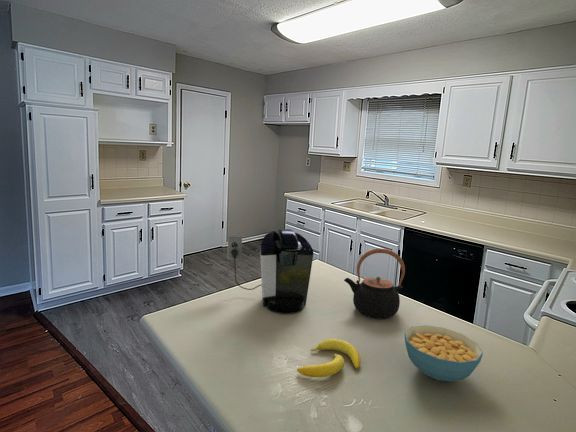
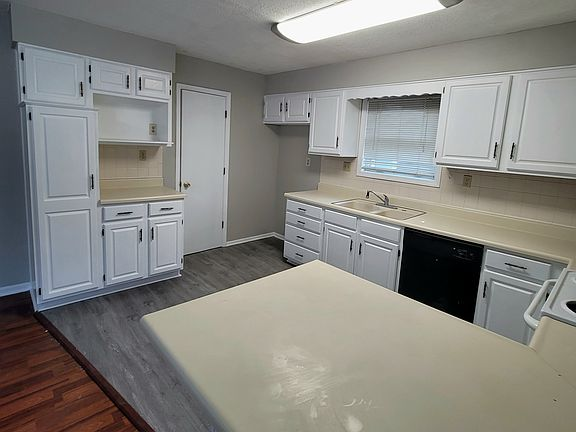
- banana [296,338,362,378]
- teapot [343,247,406,320]
- coffee maker [226,228,314,314]
- cereal bowl [404,324,484,383]
